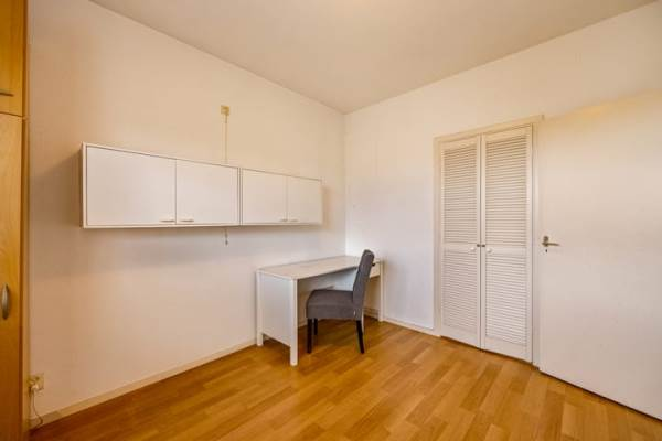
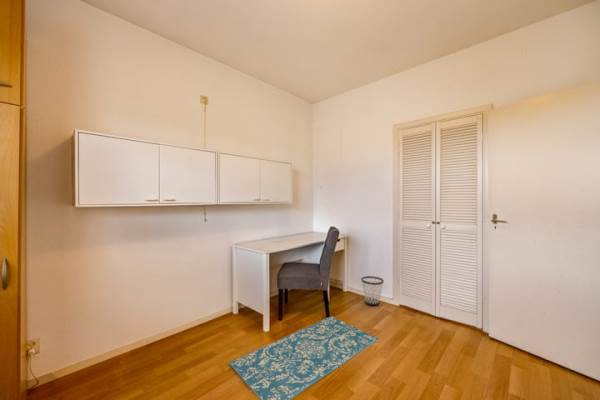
+ wastebasket [360,275,385,307]
+ rug [228,315,380,400]
